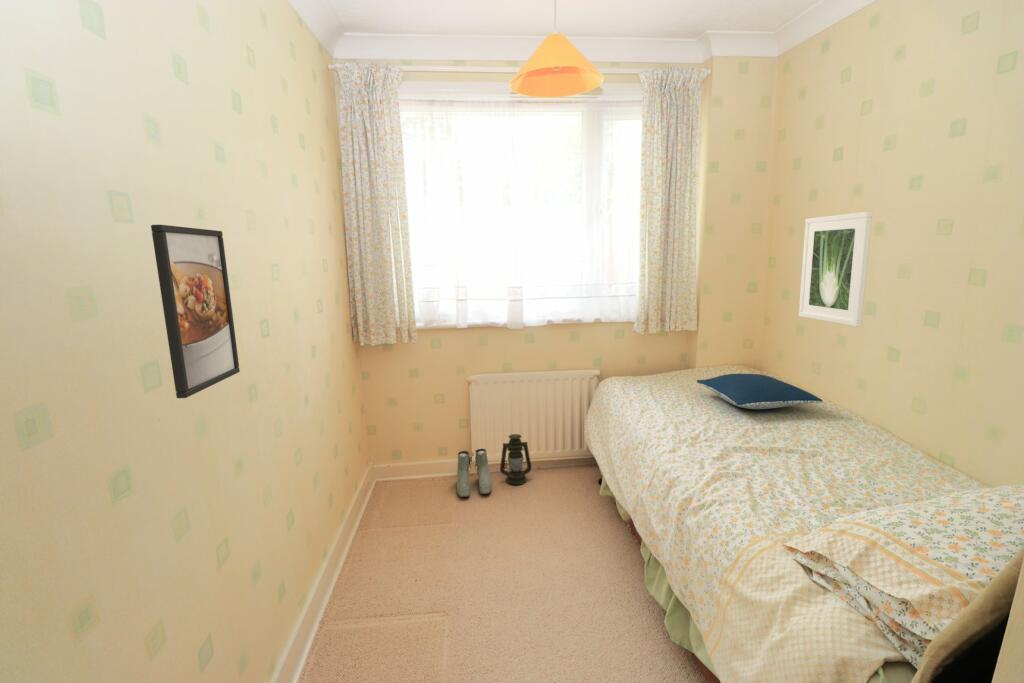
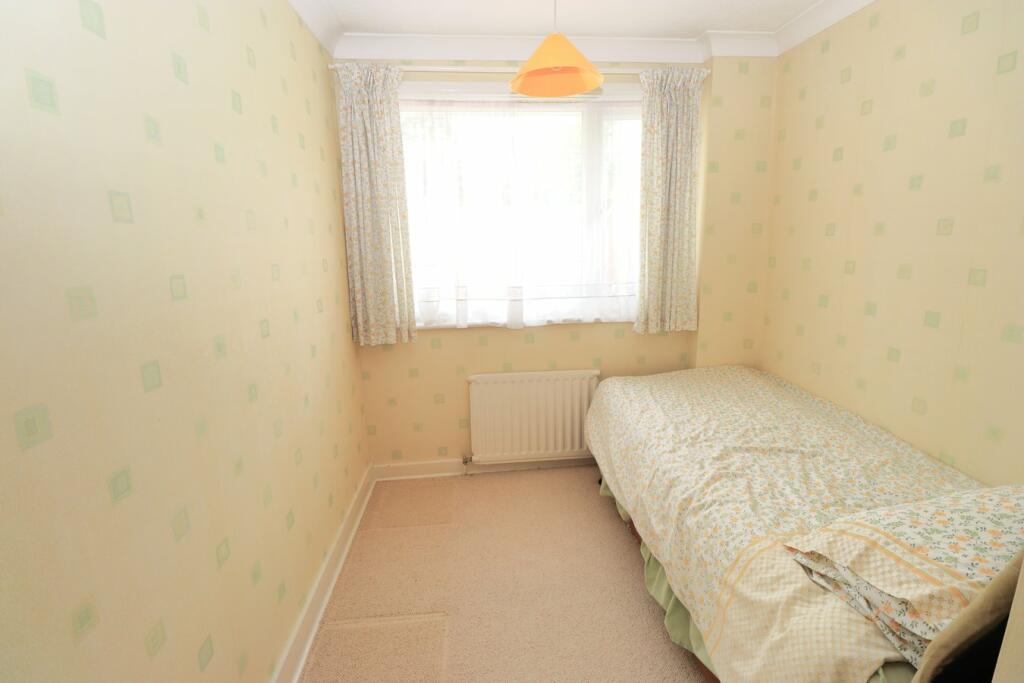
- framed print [798,210,873,328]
- lantern [499,433,533,486]
- pillow [696,373,824,410]
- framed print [150,224,241,399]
- boots [456,448,493,498]
